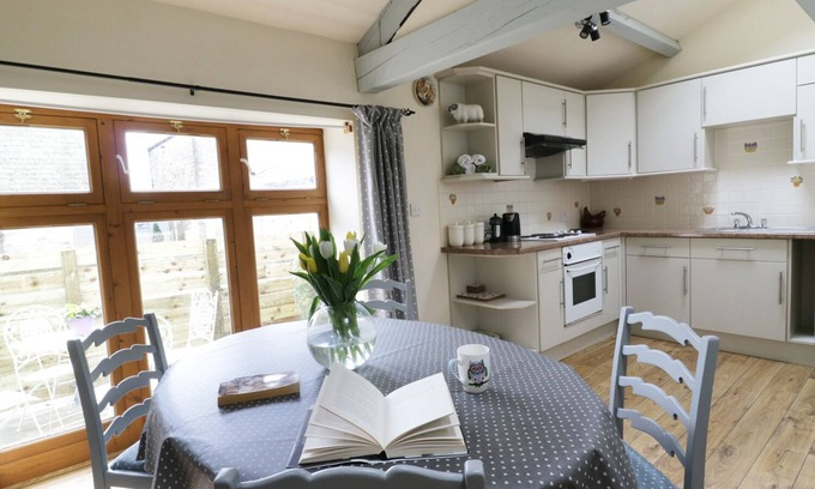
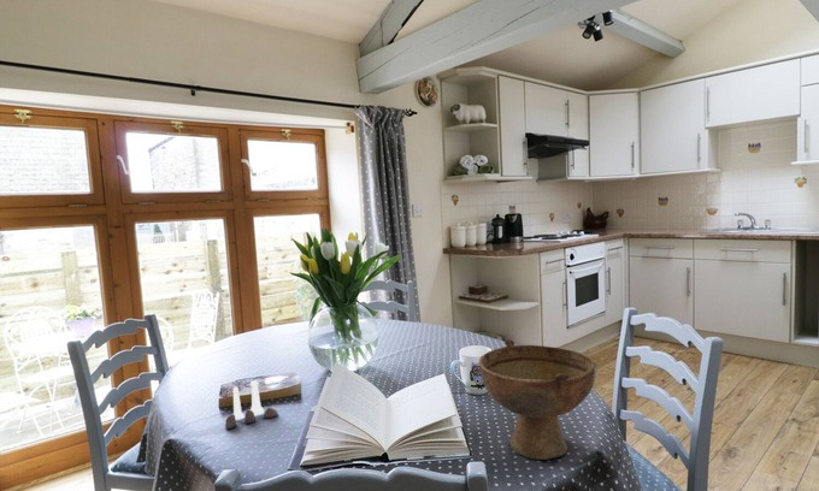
+ salt and pepper shaker set [224,379,278,430]
+ bowl [478,338,599,461]
